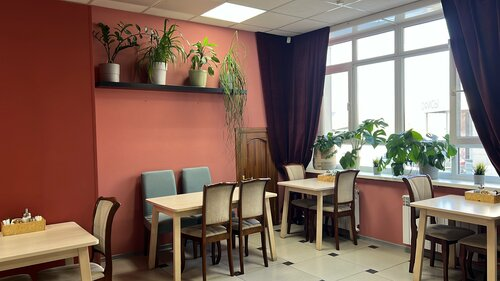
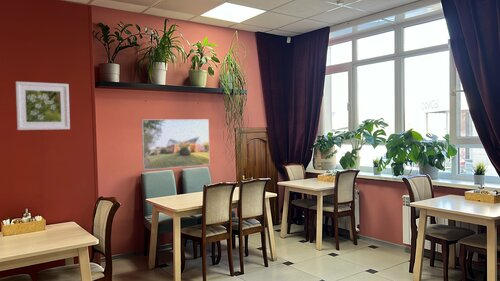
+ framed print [15,81,71,131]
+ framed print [141,119,211,171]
